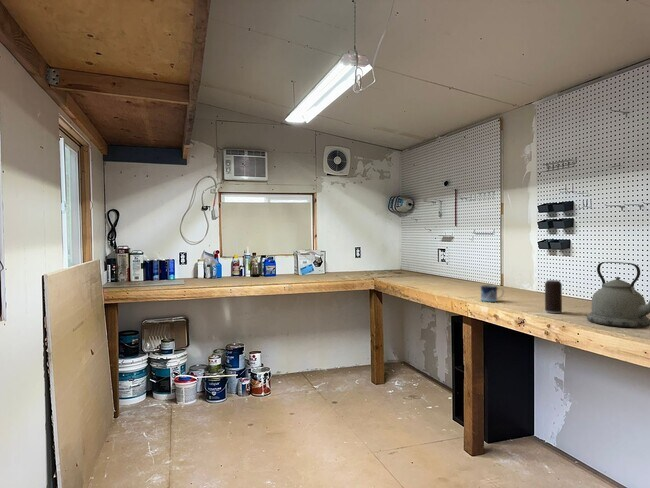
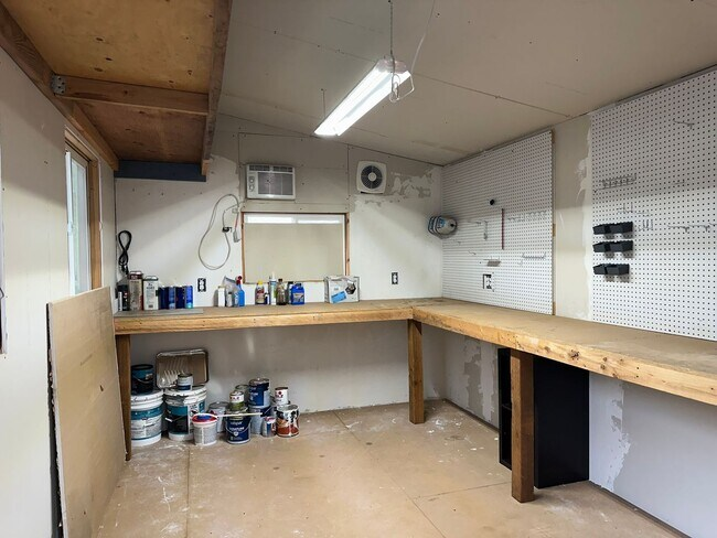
- mug [480,284,505,303]
- kettle [586,261,650,328]
- beverage can [544,279,563,314]
